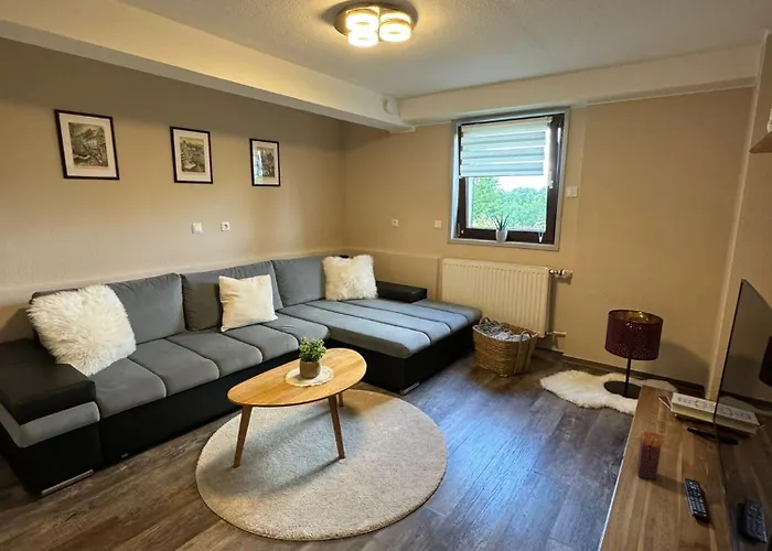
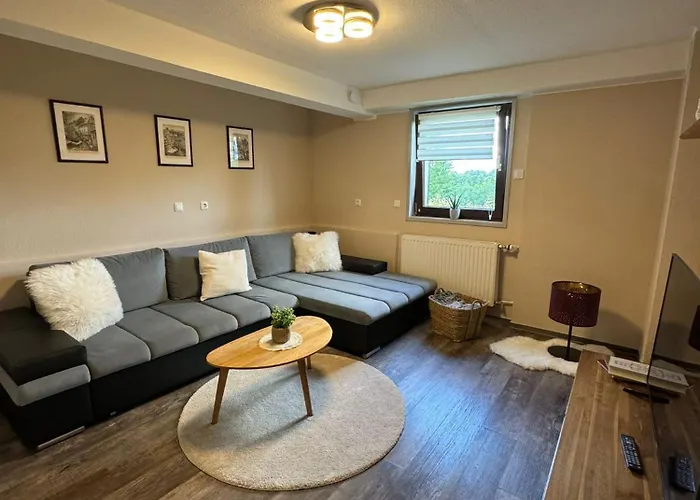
- candle [636,430,663,482]
